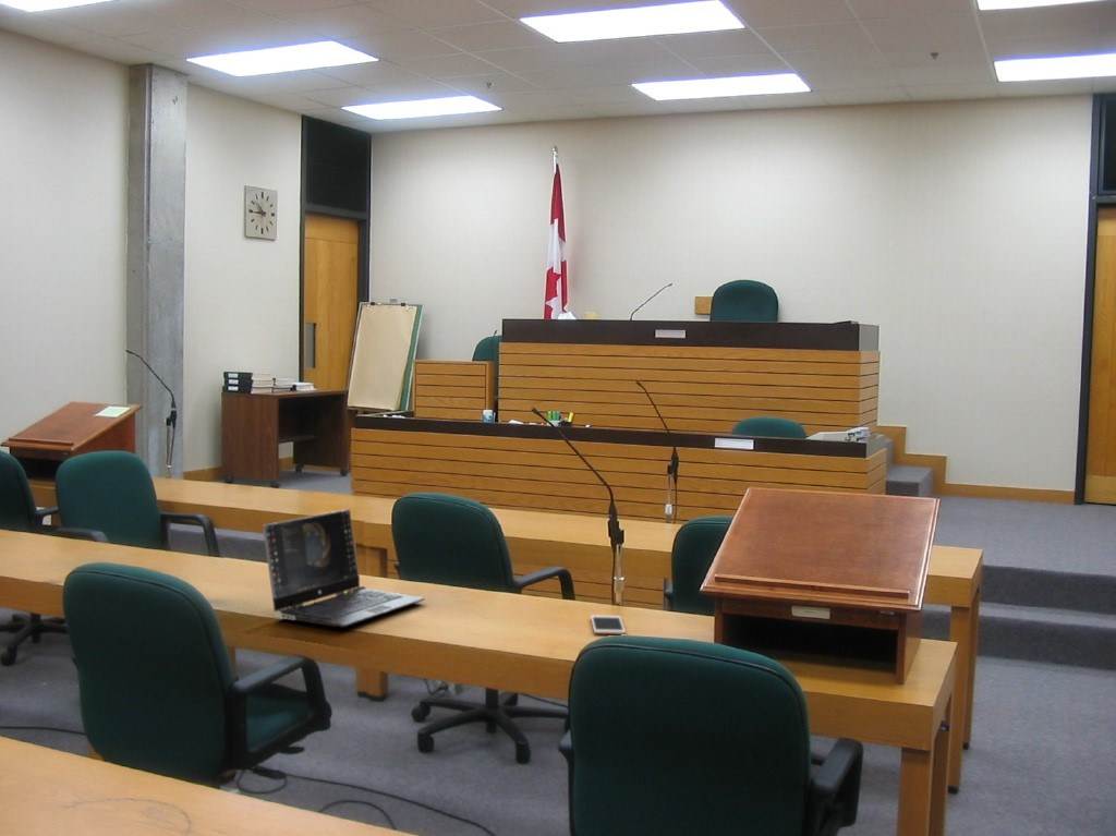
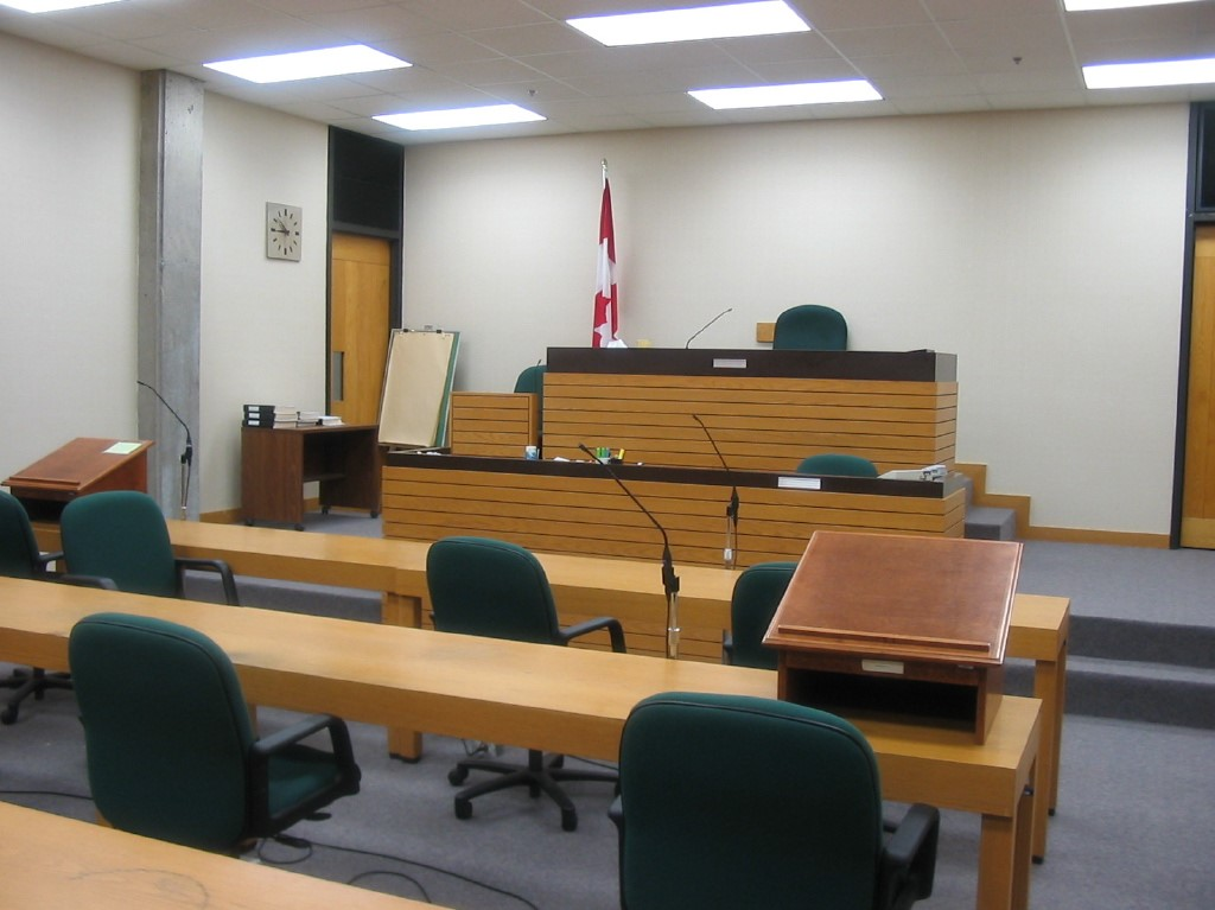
- laptop computer [262,508,426,628]
- cell phone [590,615,627,635]
